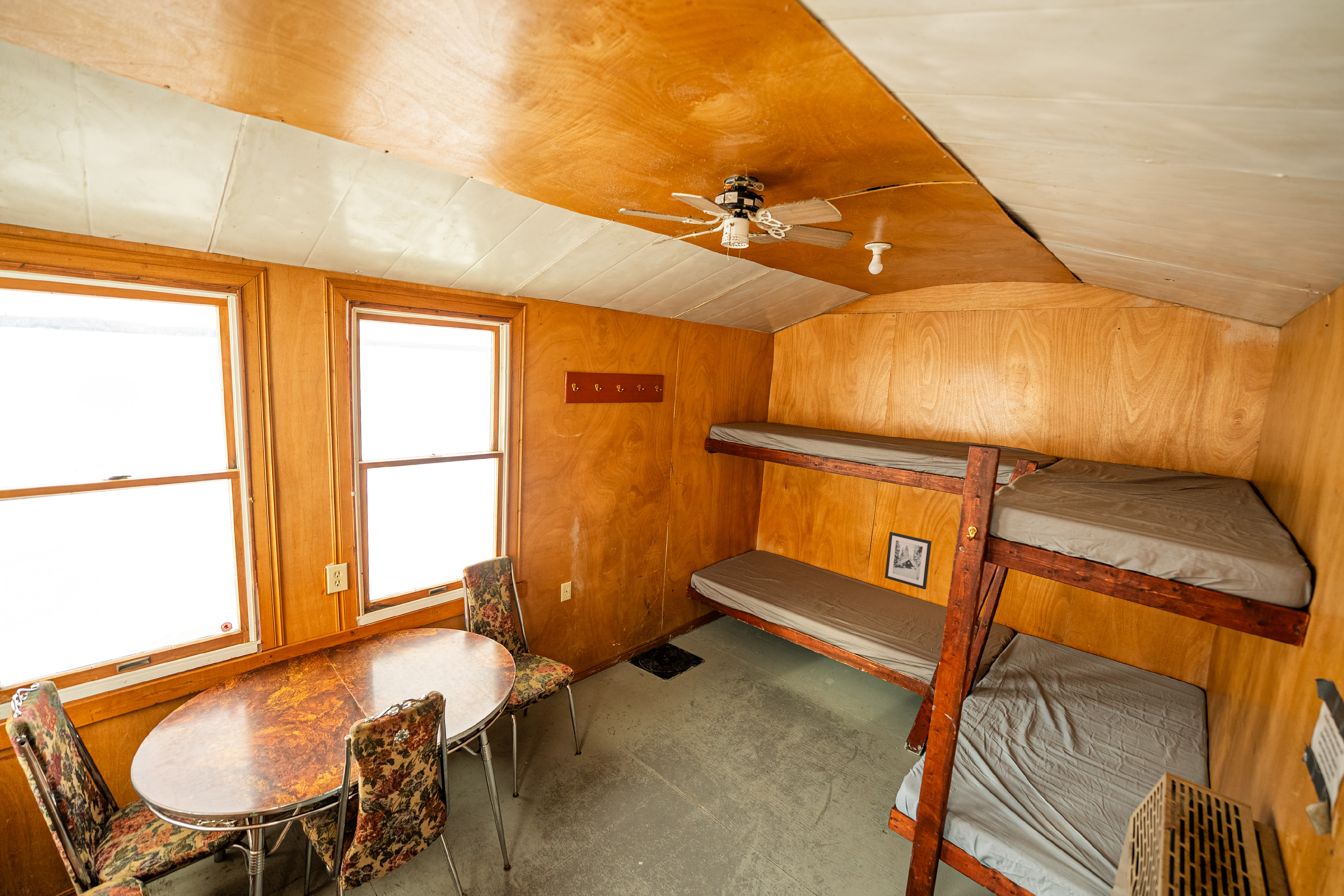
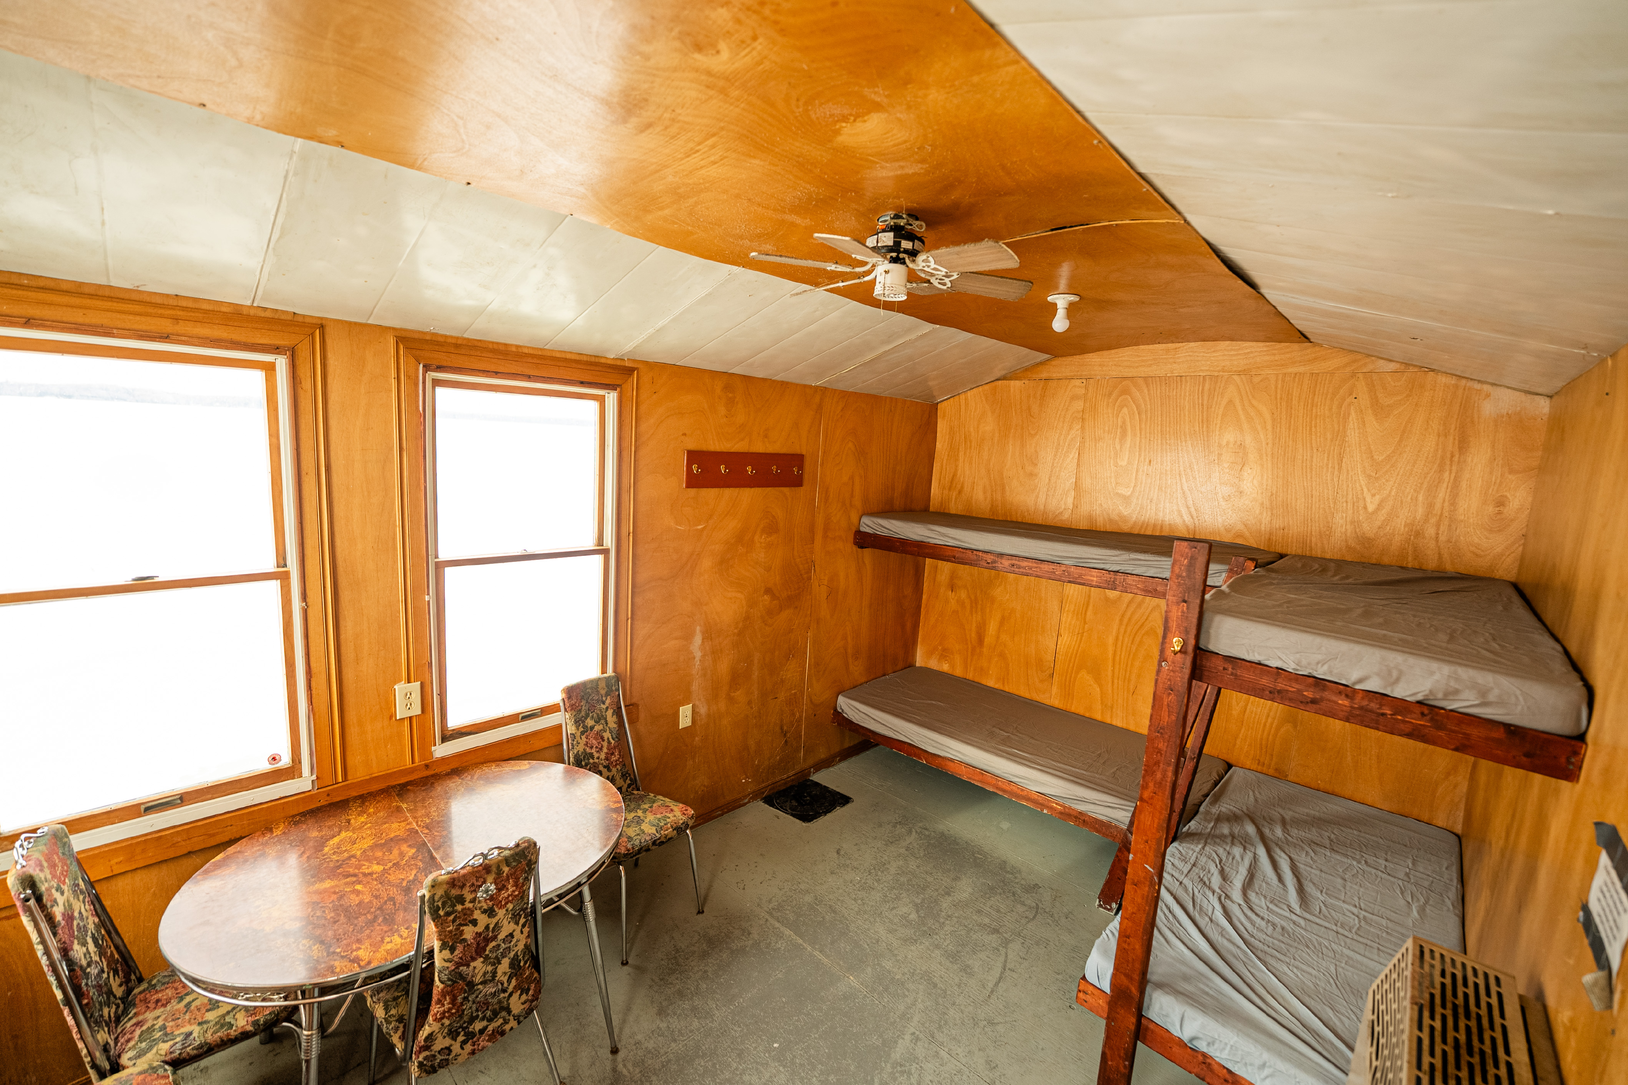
- wall art [885,531,932,590]
